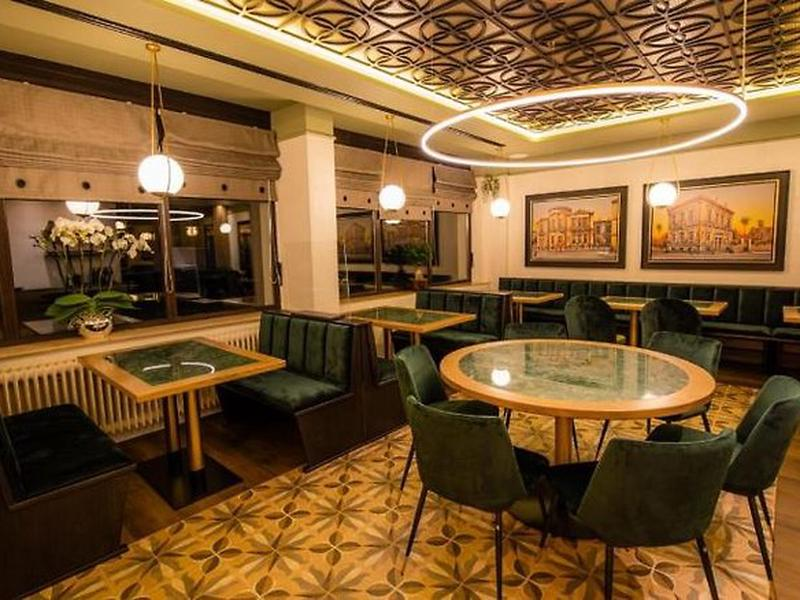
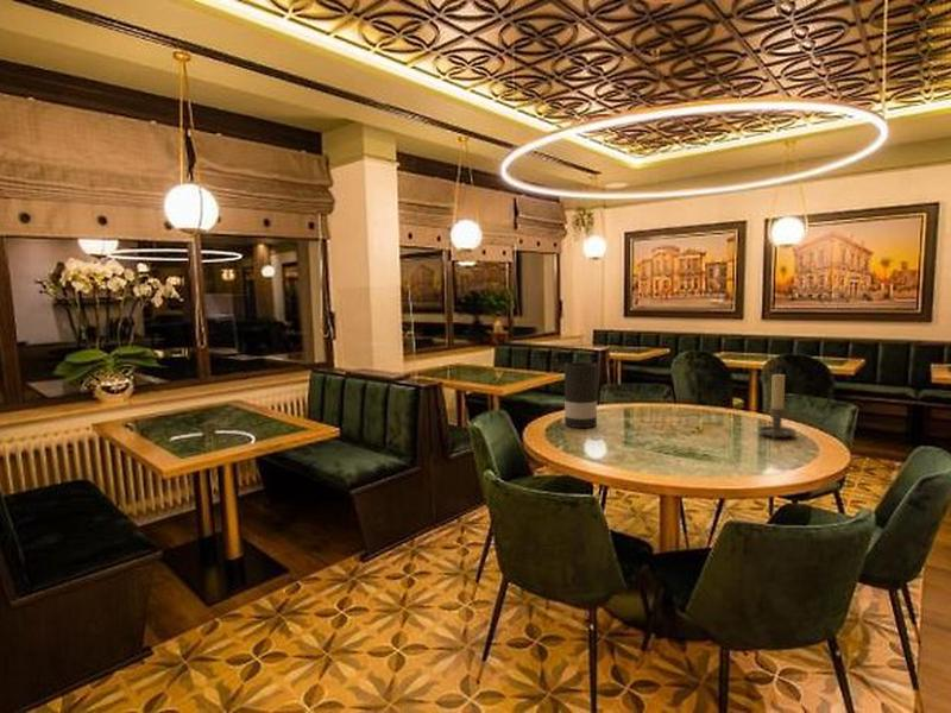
+ candle holder [757,373,796,441]
+ vase [563,361,598,429]
